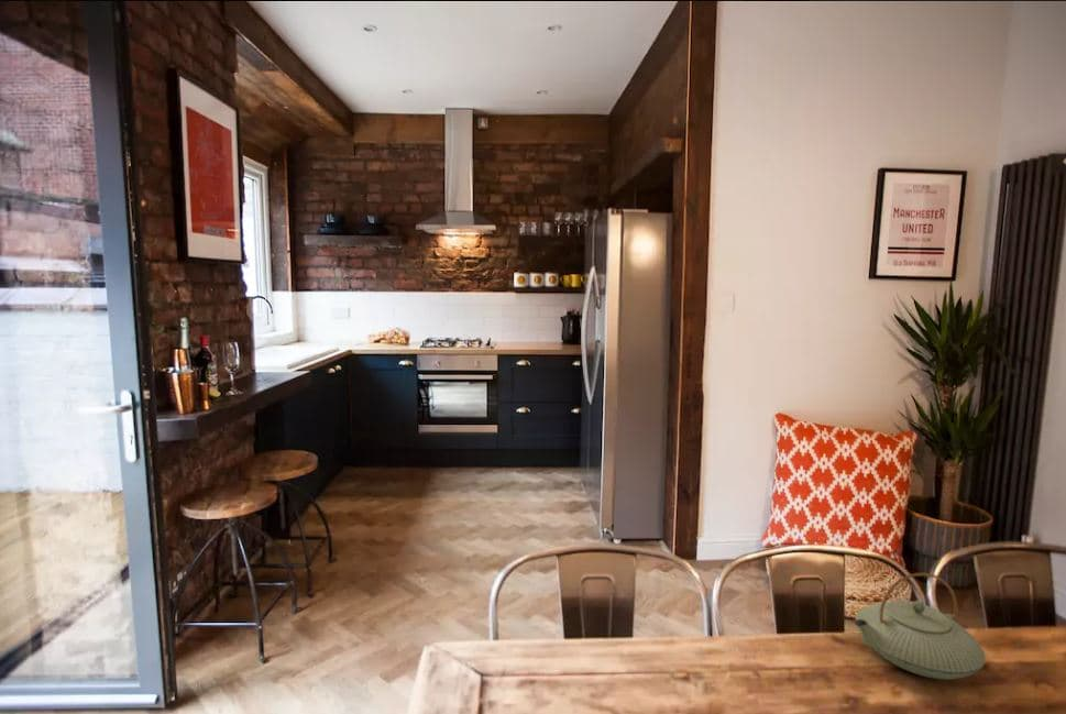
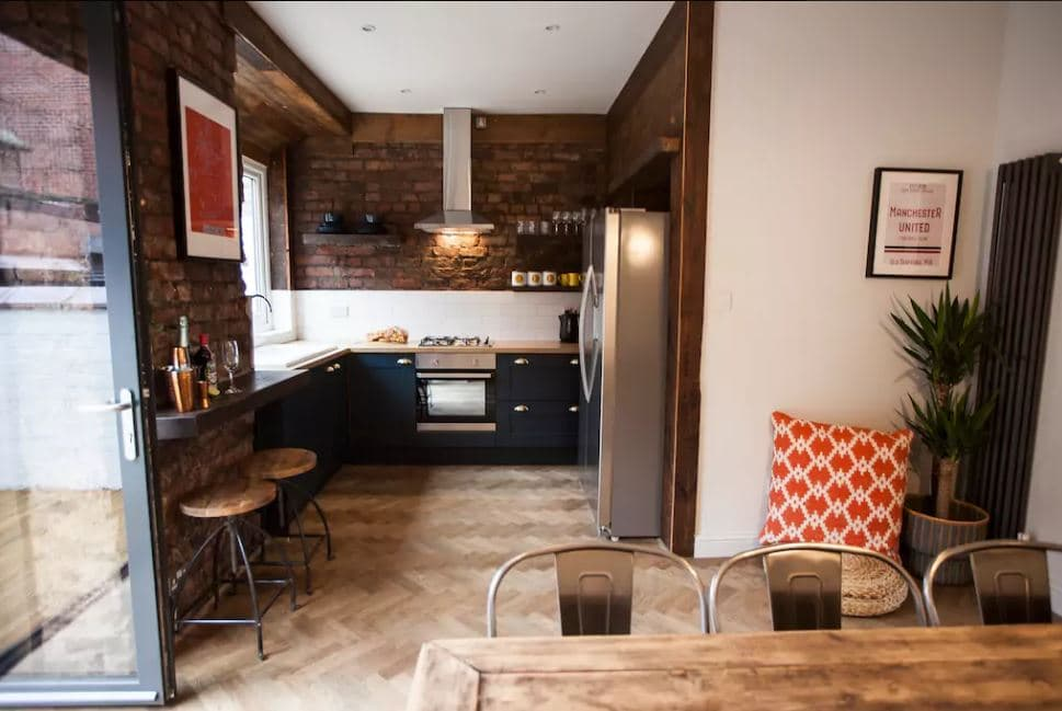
- teapot [853,572,987,681]
